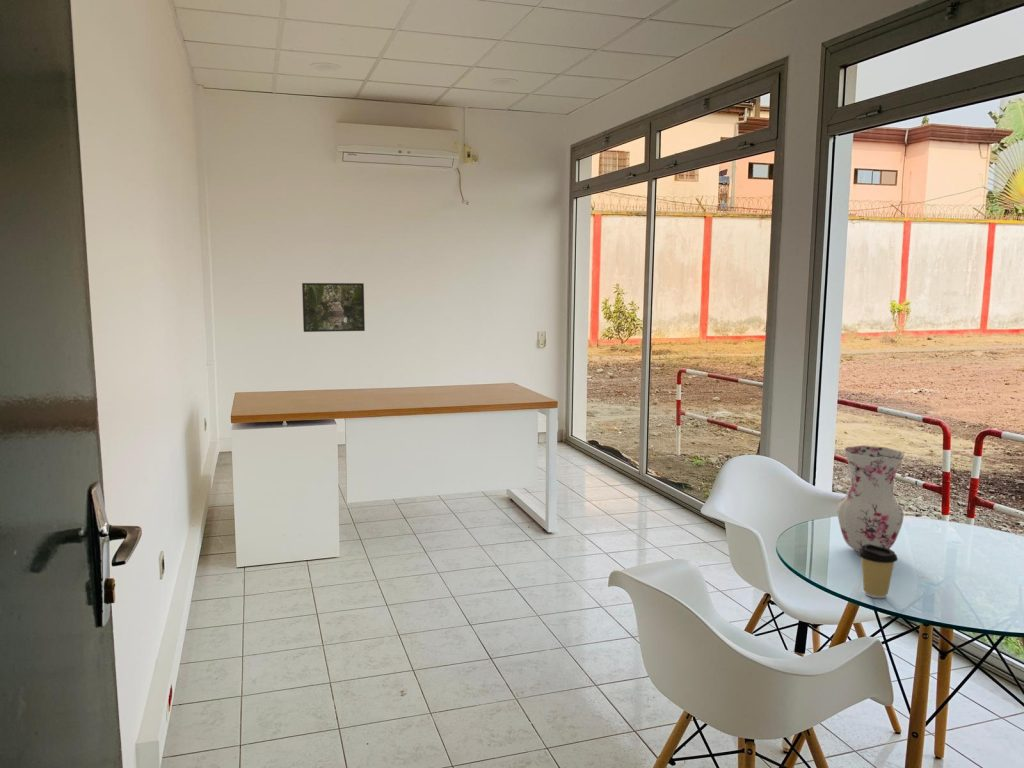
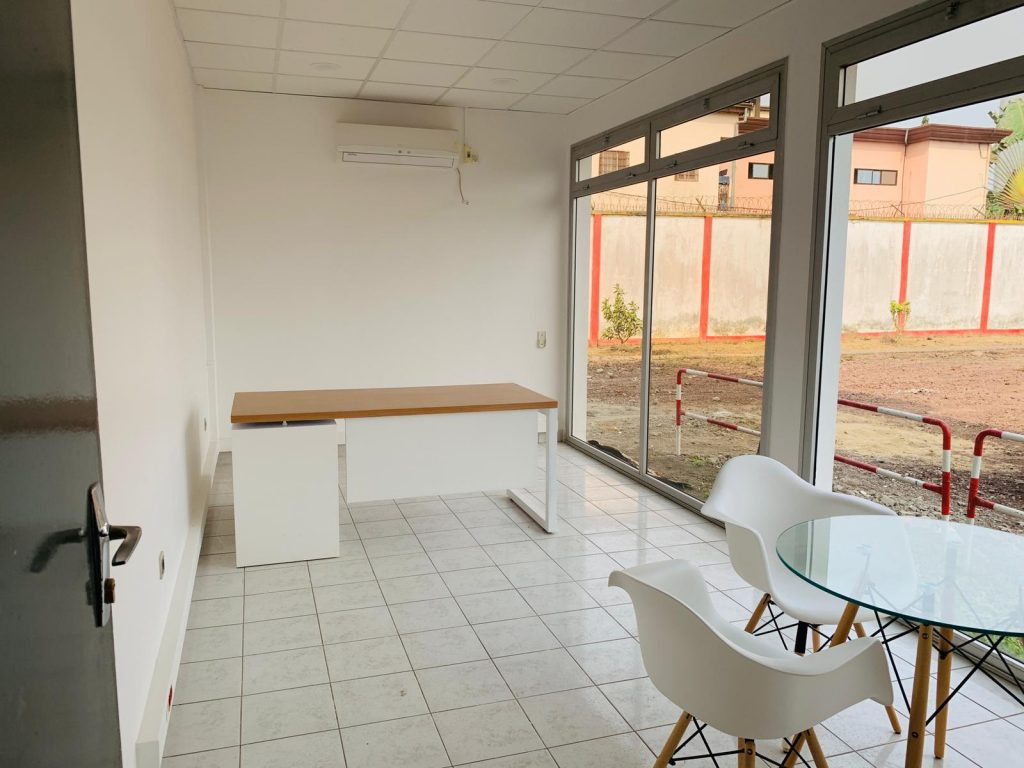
- coffee cup [857,544,899,599]
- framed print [301,282,366,333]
- vase [836,445,905,552]
